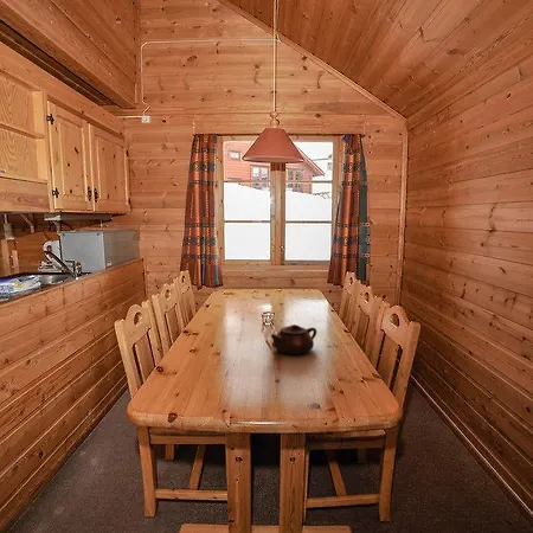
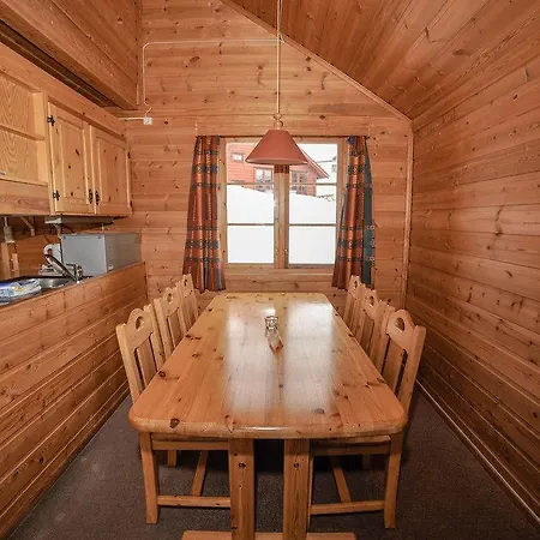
- teapot [270,323,317,355]
